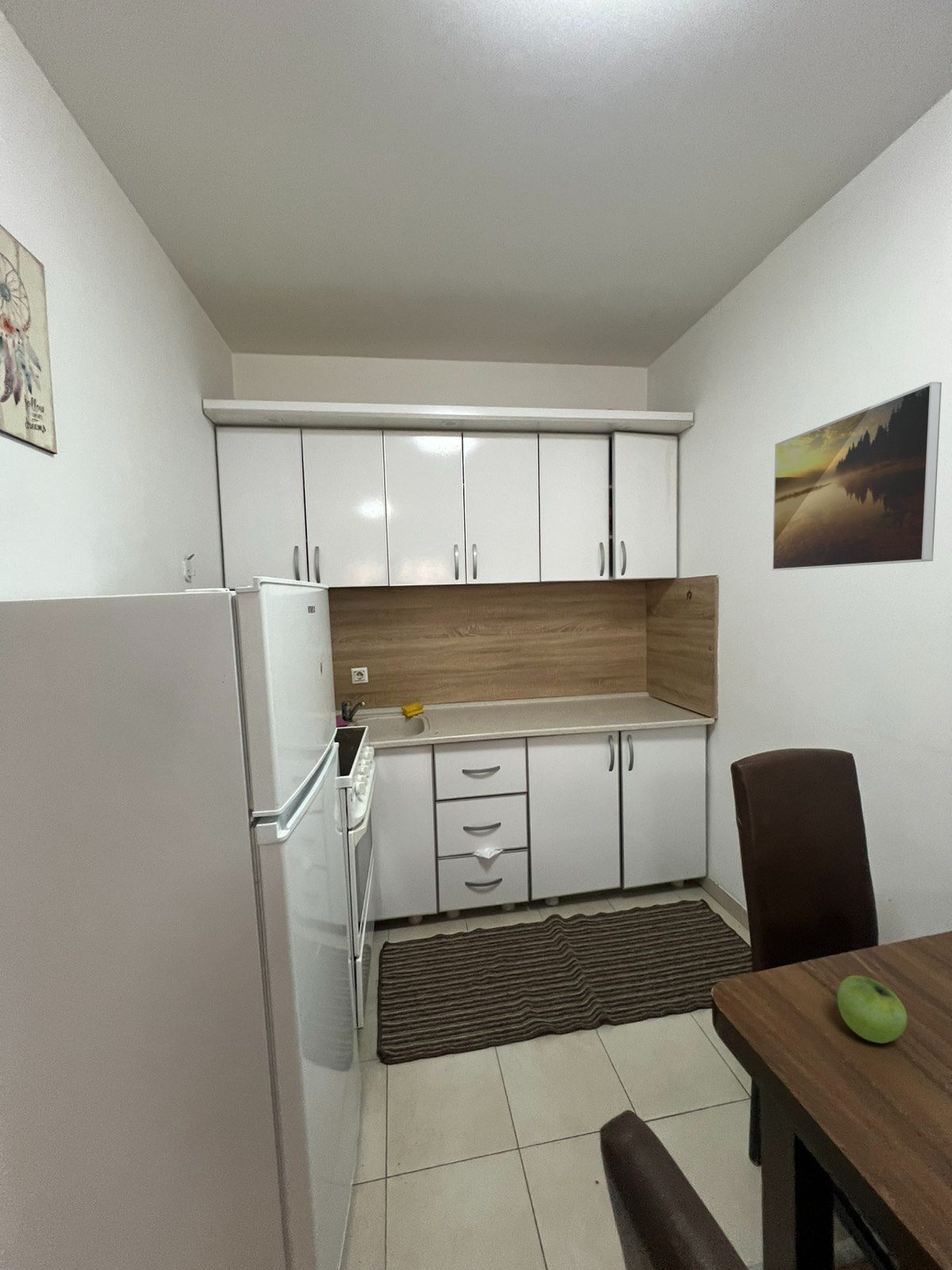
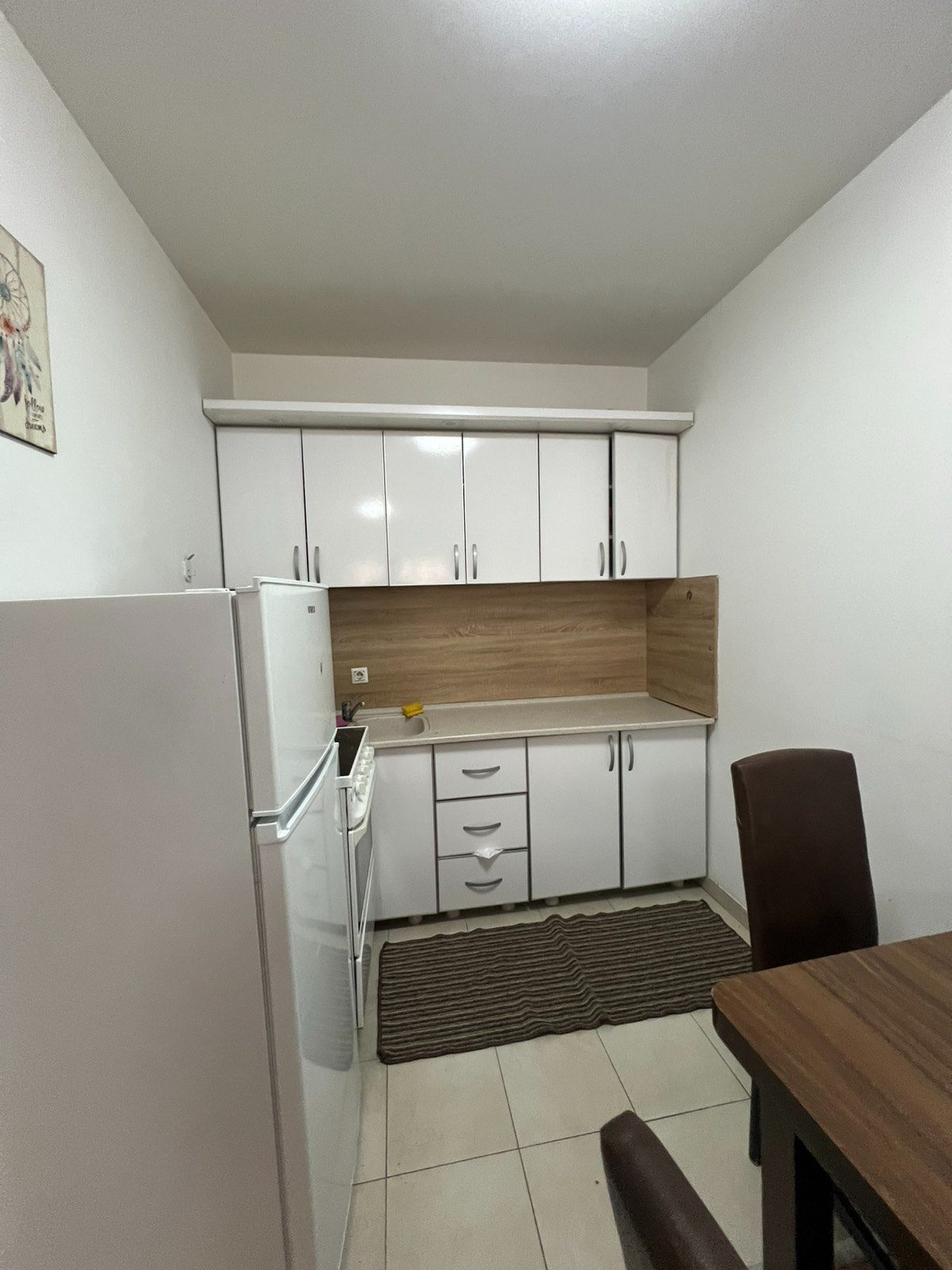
- fruit [836,975,908,1044]
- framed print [772,381,942,571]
